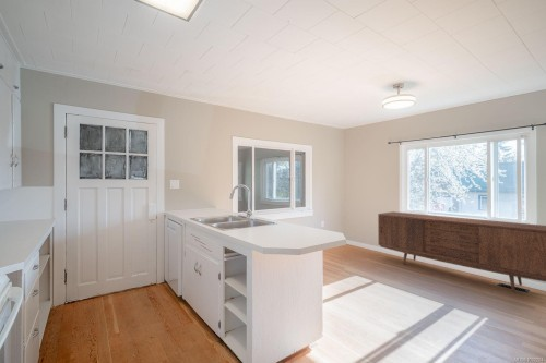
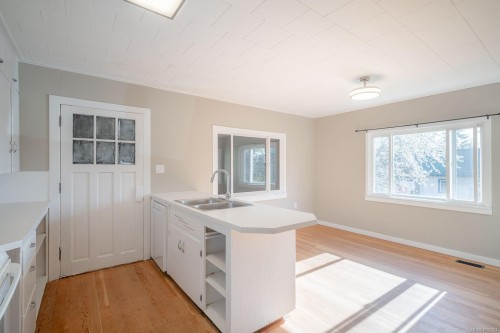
- sideboard [377,210,546,293]
